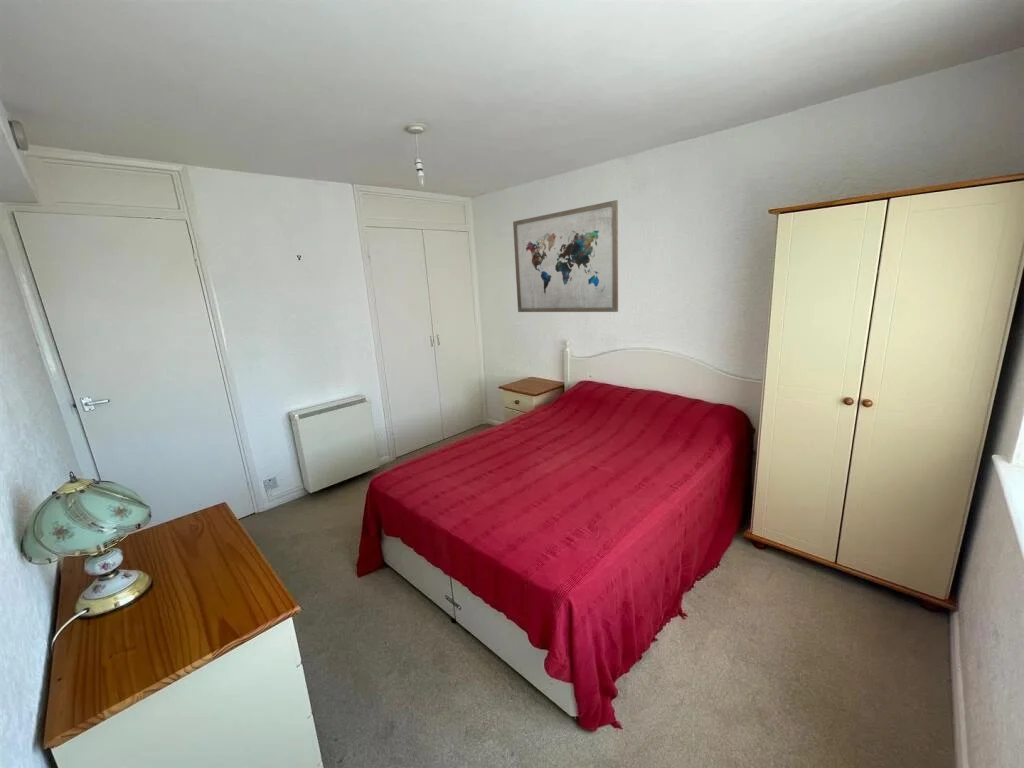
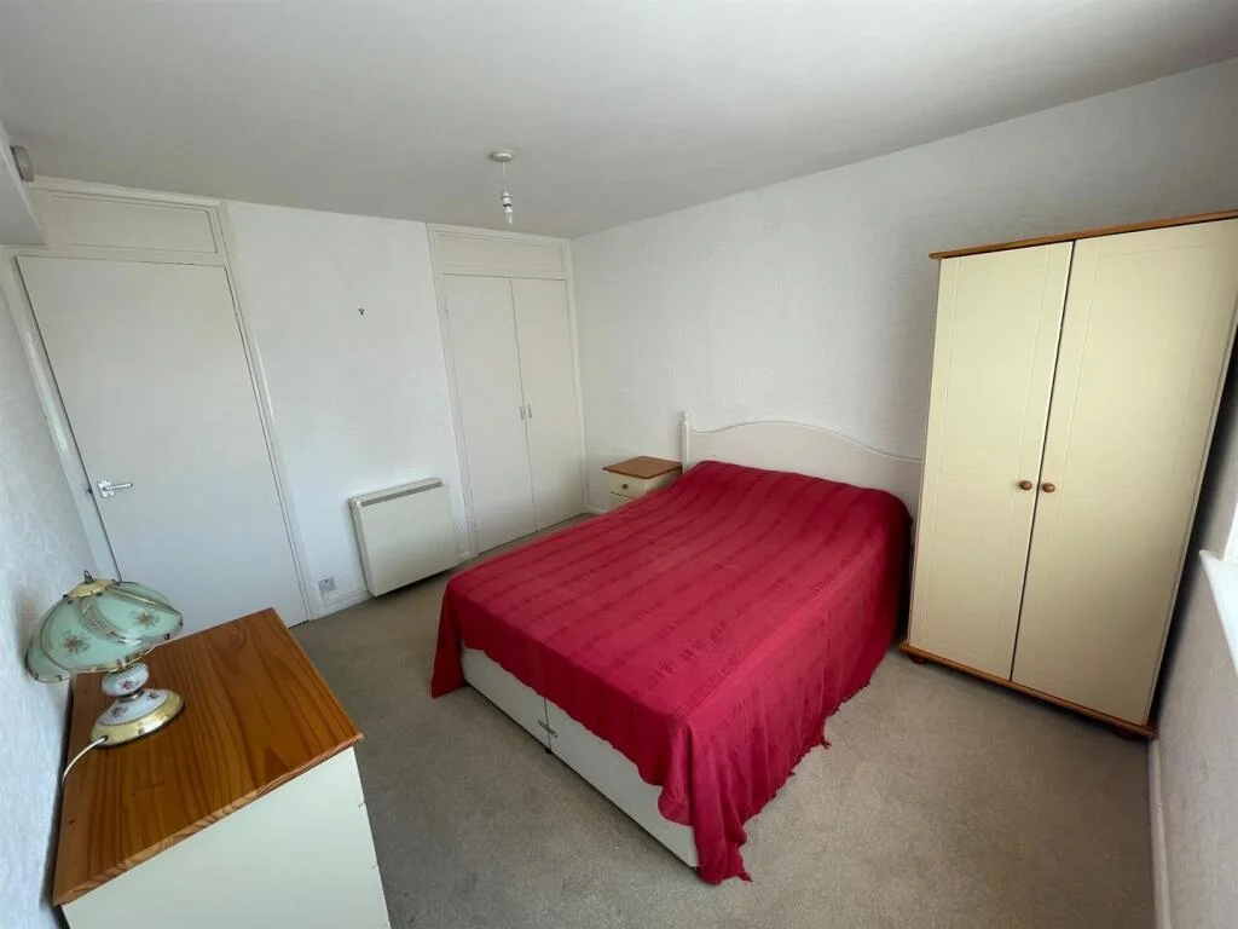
- wall art [512,199,619,313]
